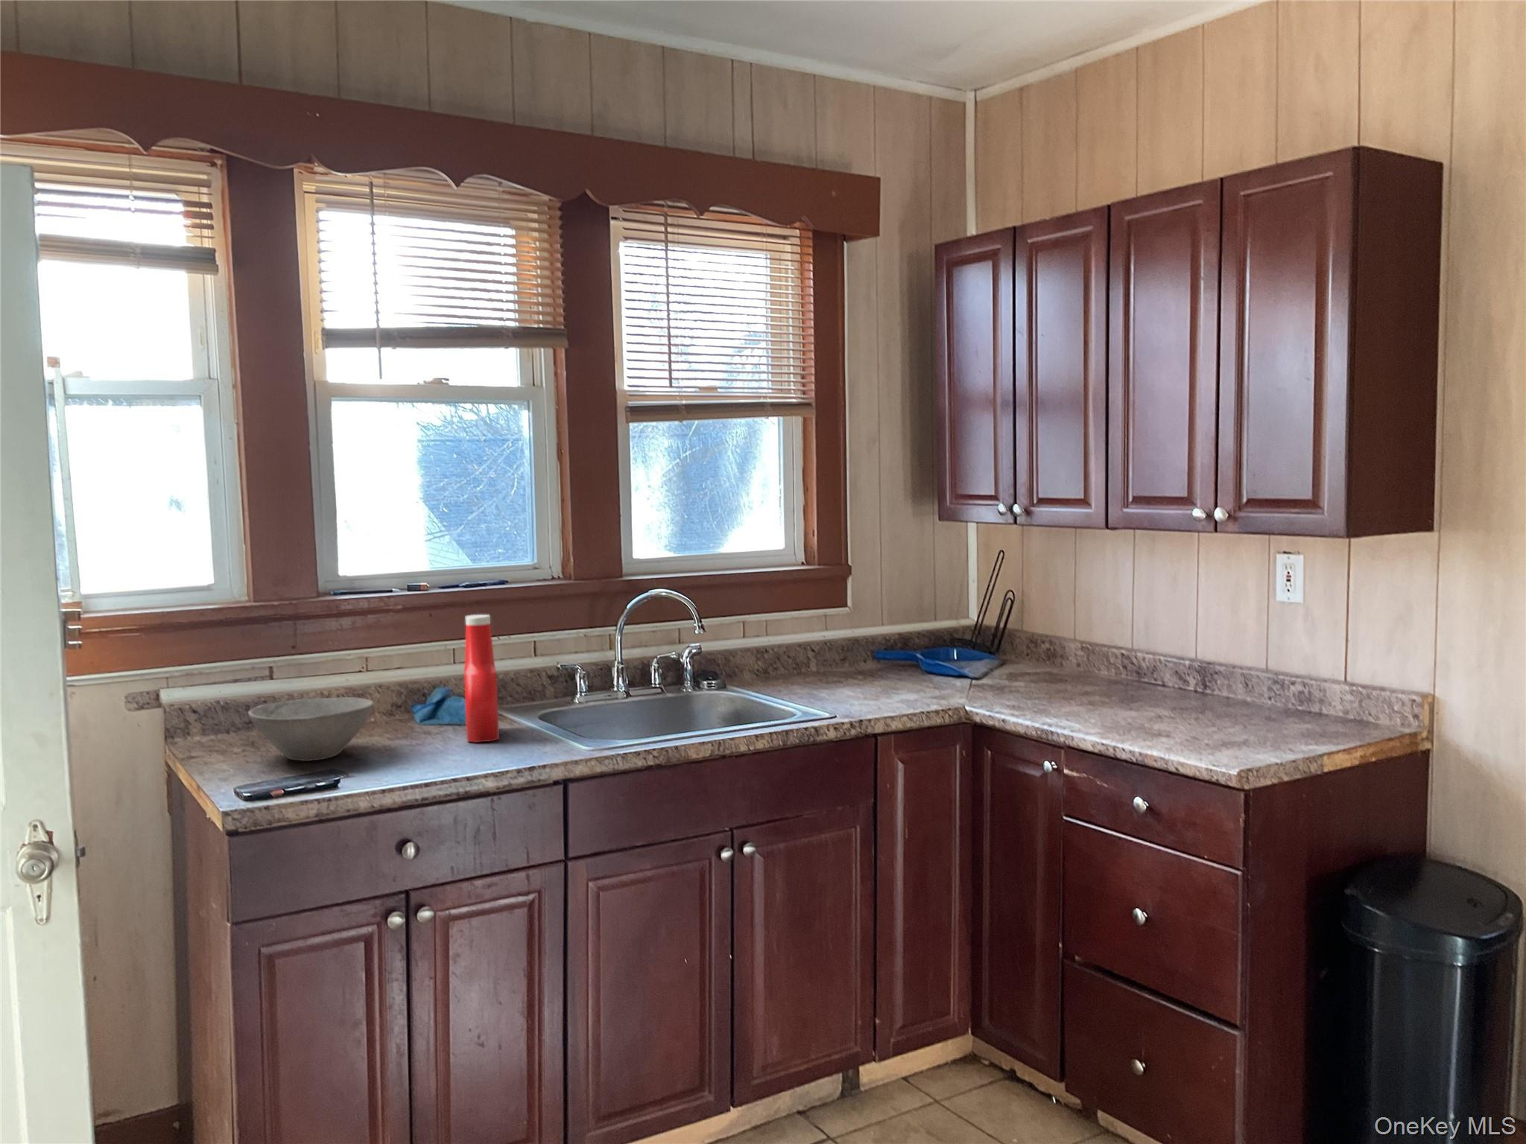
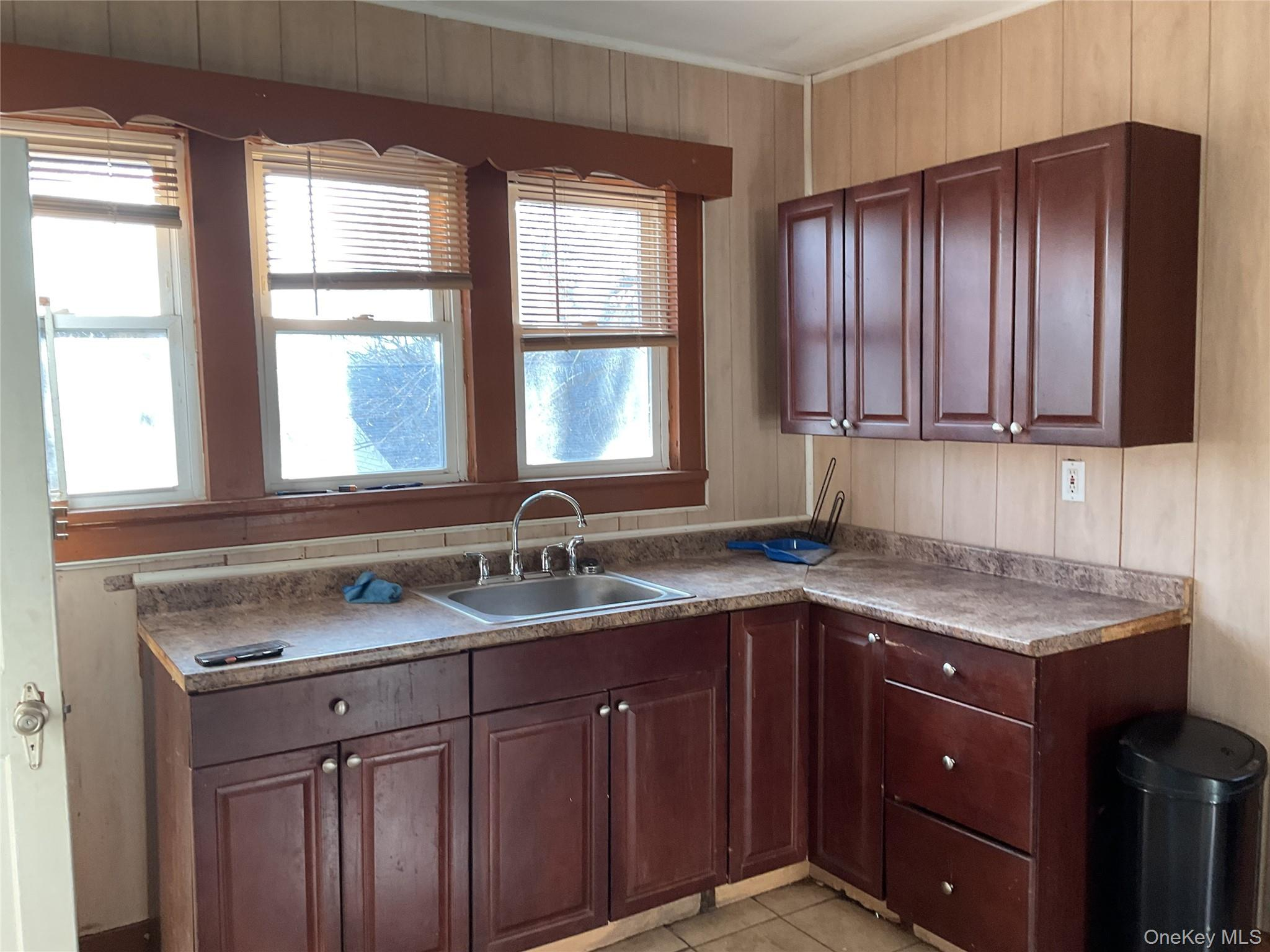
- bowl [248,697,375,762]
- soap bottle [464,614,500,744]
